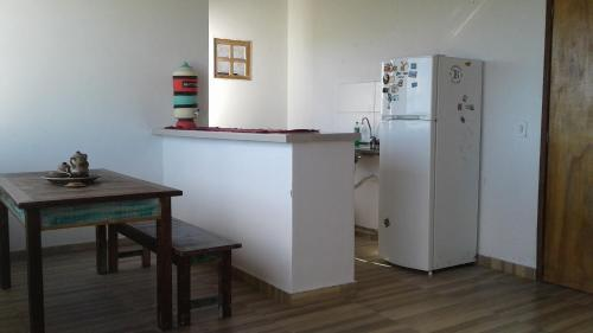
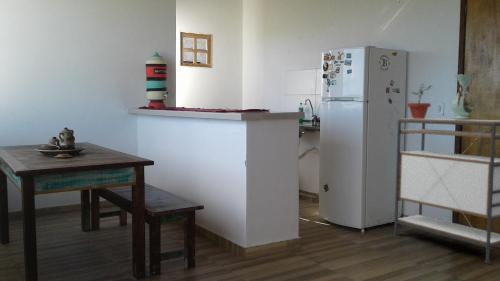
+ potted plant [406,82,433,119]
+ shelving unit [392,117,500,264]
+ decorative vase [450,73,475,120]
